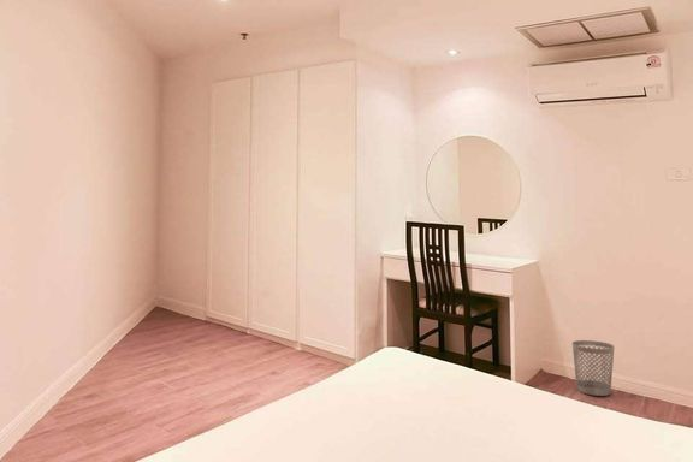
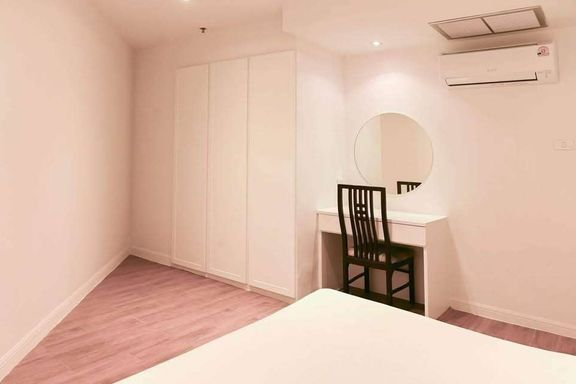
- wastebasket [571,339,615,397]
